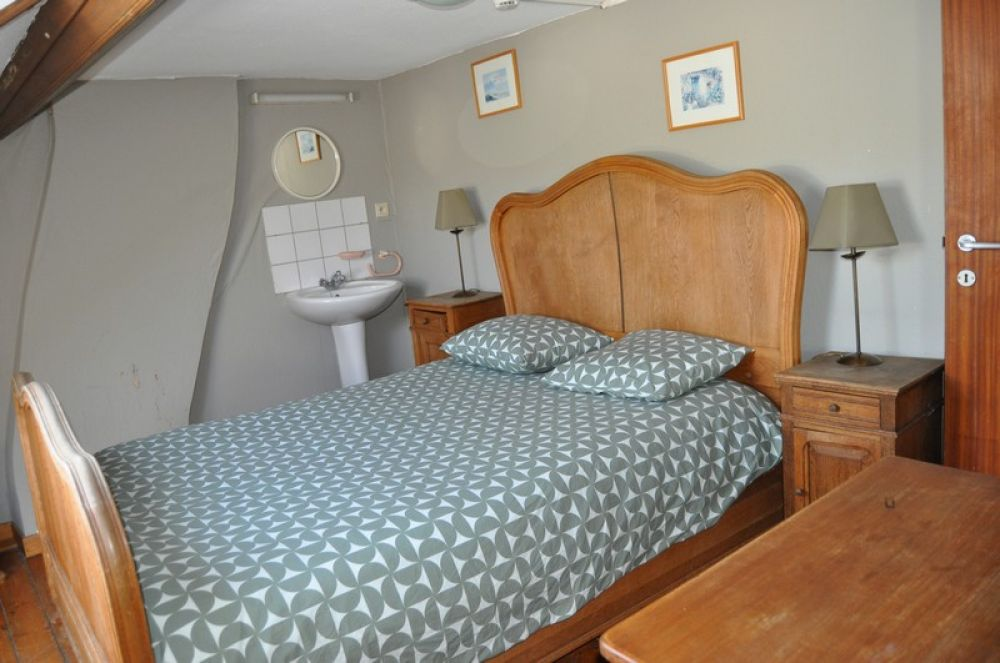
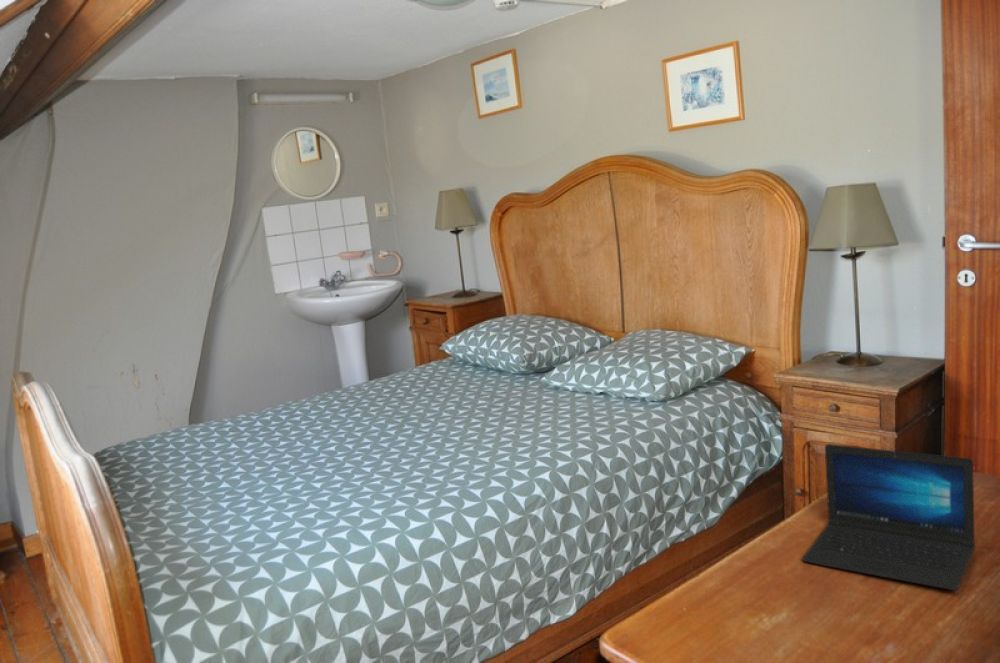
+ laptop [801,443,976,591]
